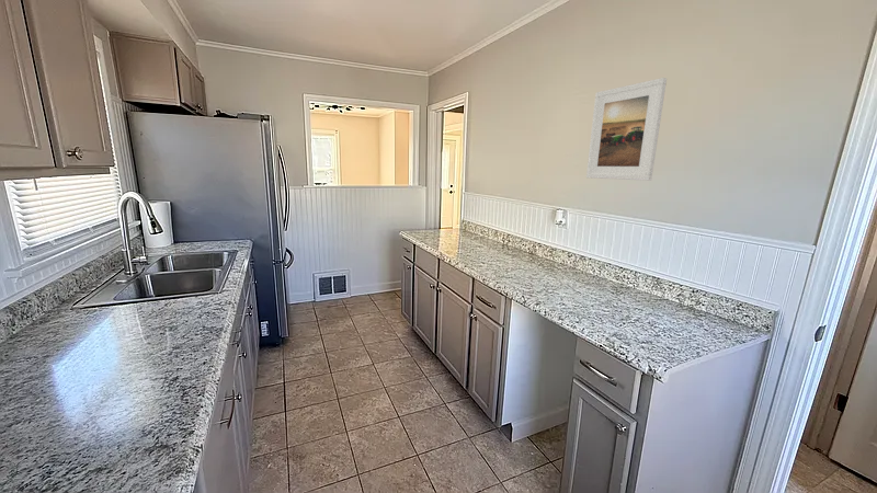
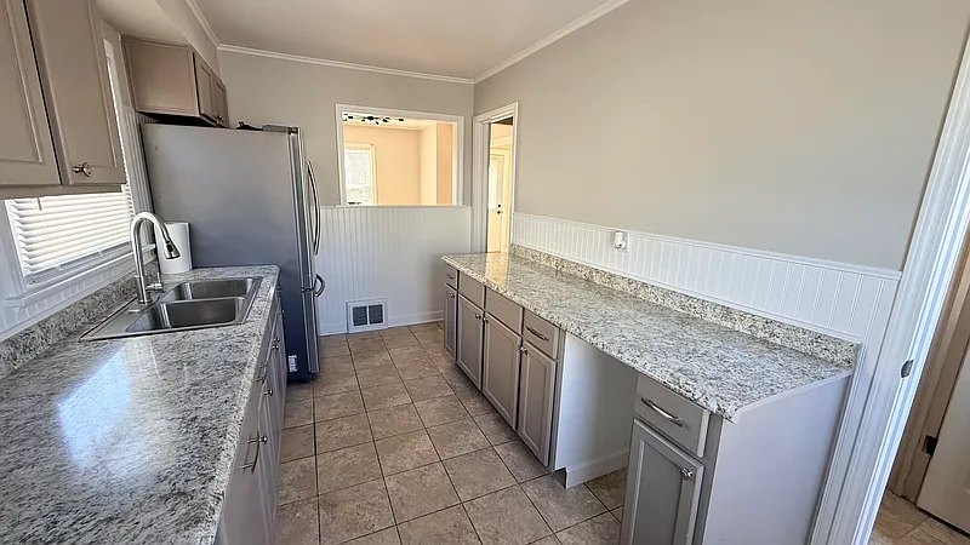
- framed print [585,77,668,182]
